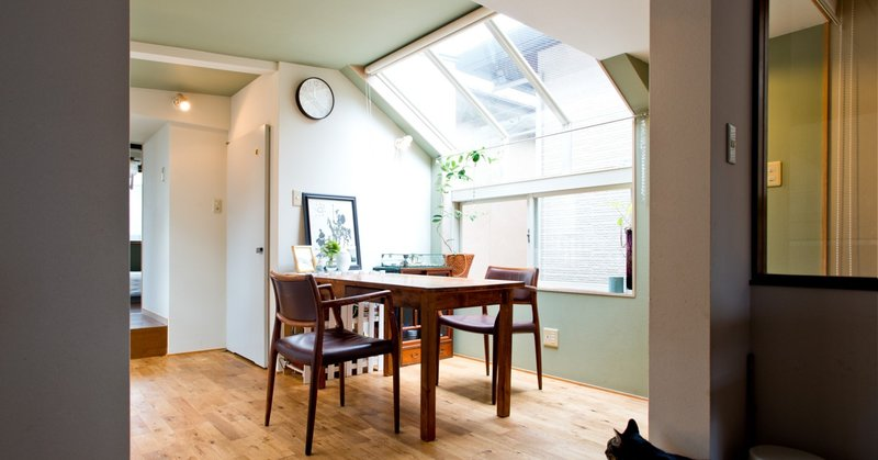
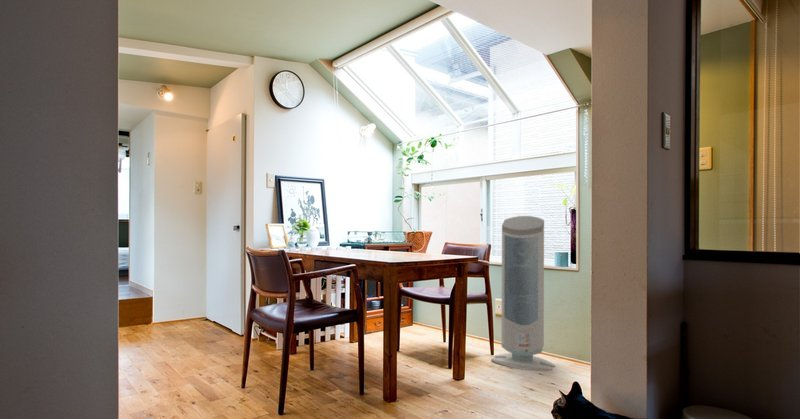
+ air purifier [490,215,556,371]
